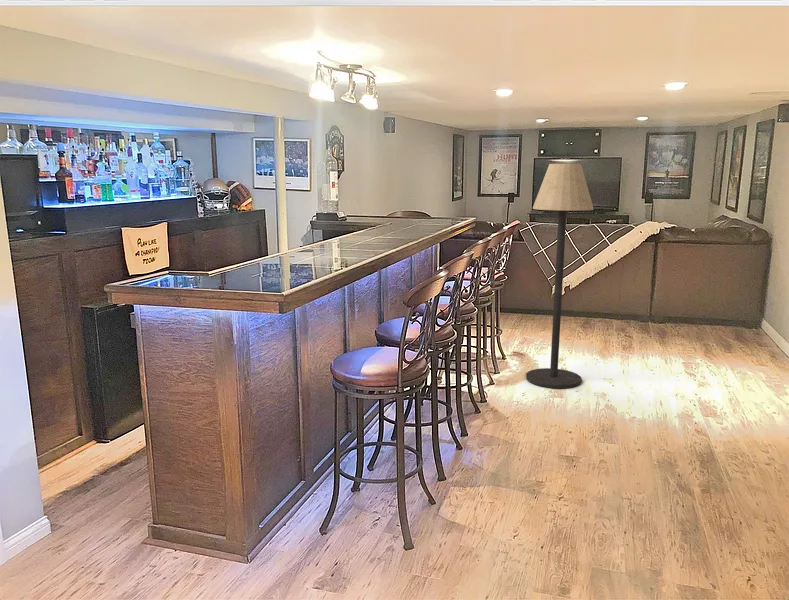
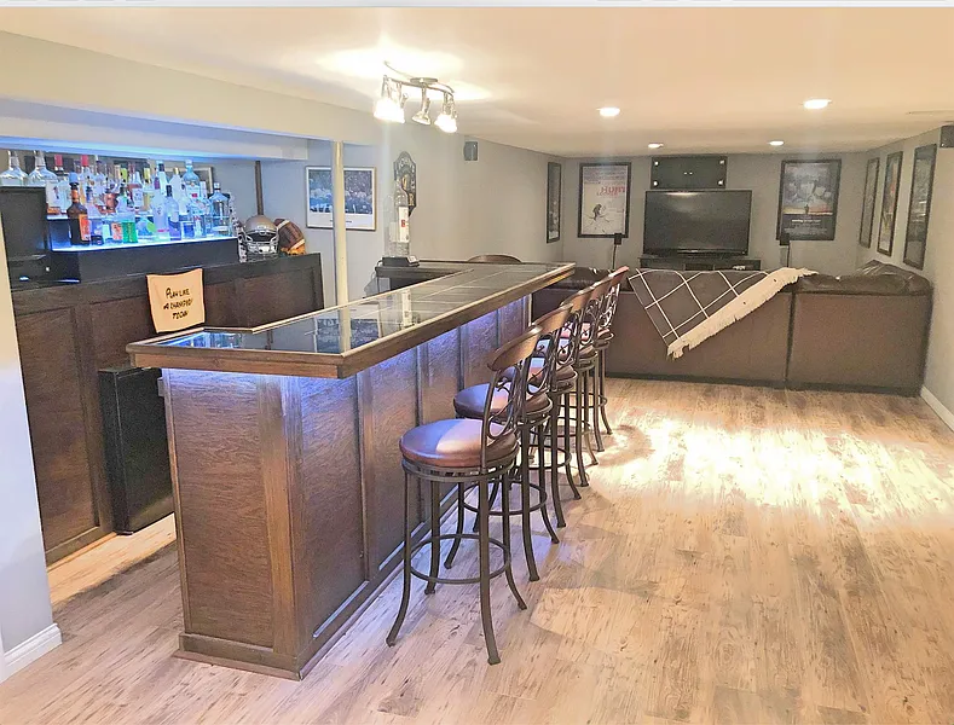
- floor lamp [525,163,595,389]
